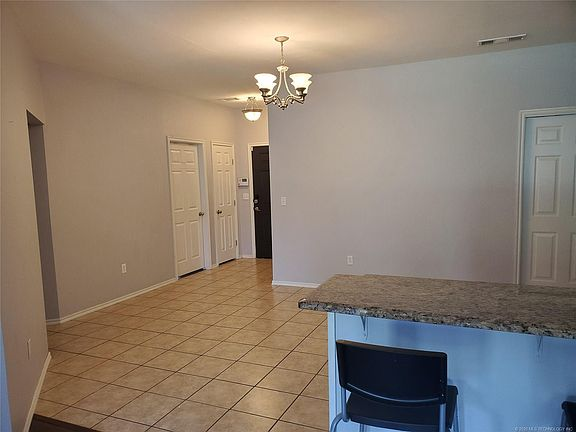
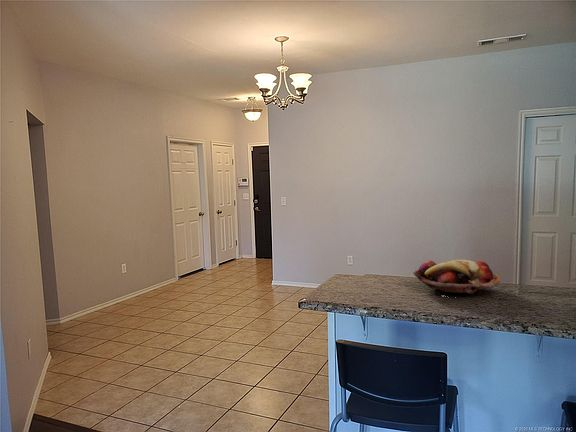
+ fruit basket [412,258,501,296]
